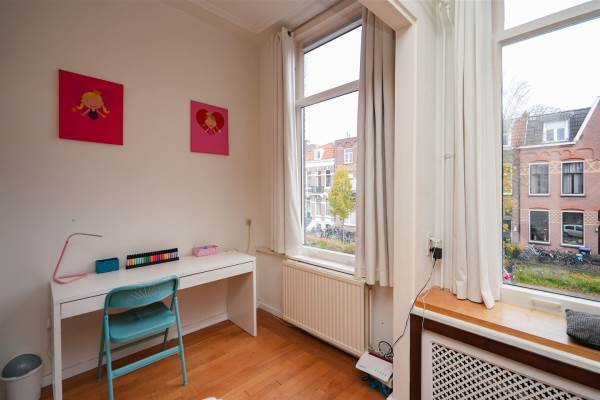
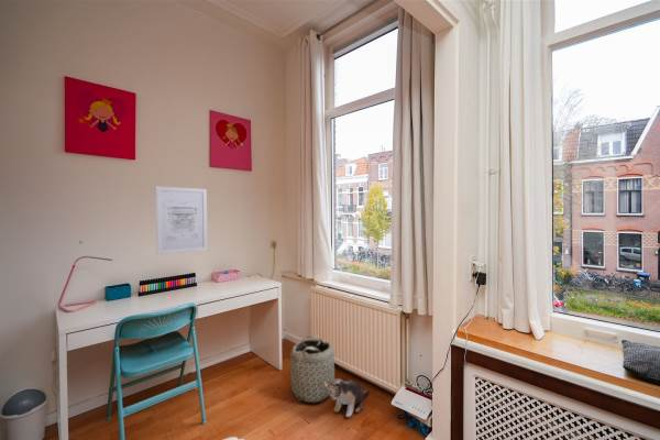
+ basket [289,333,336,404]
+ plush toy [324,377,371,418]
+ wall art [155,185,209,256]
